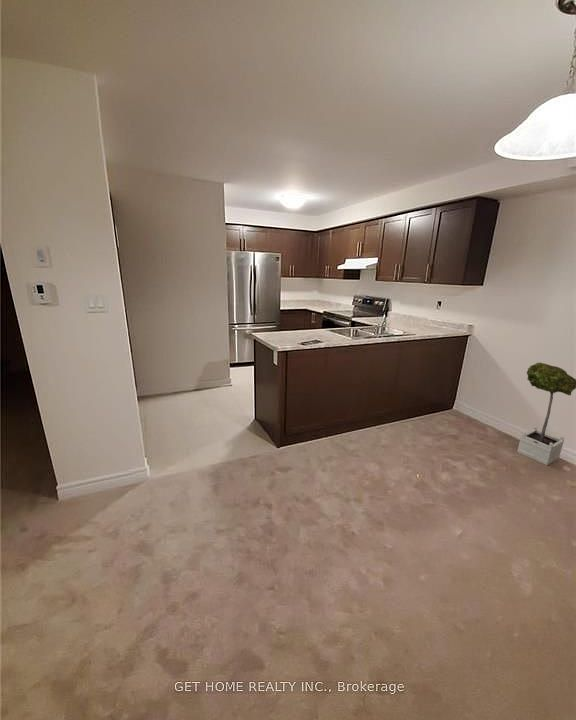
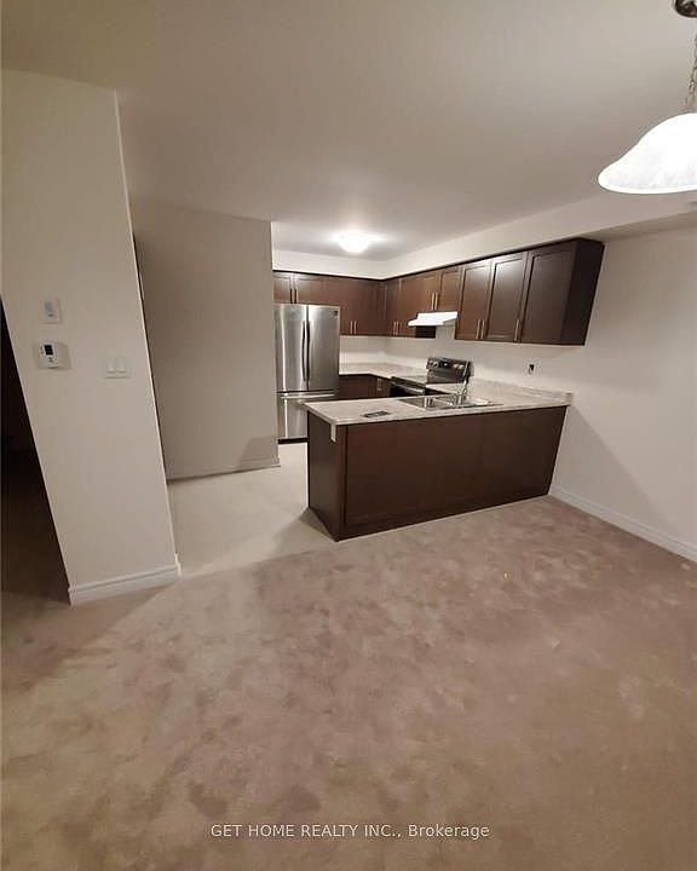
- potted tree [516,362,576,466]
